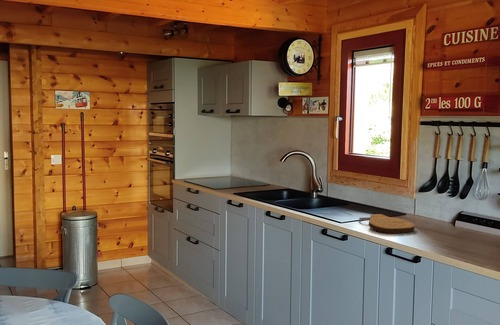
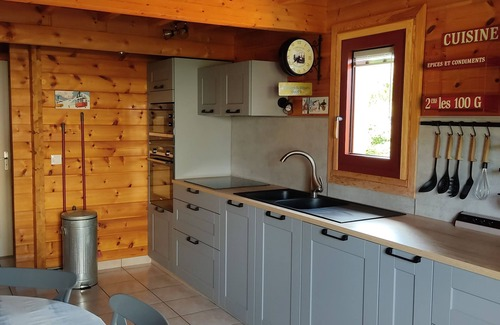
- key chain [358,213,416,234]
